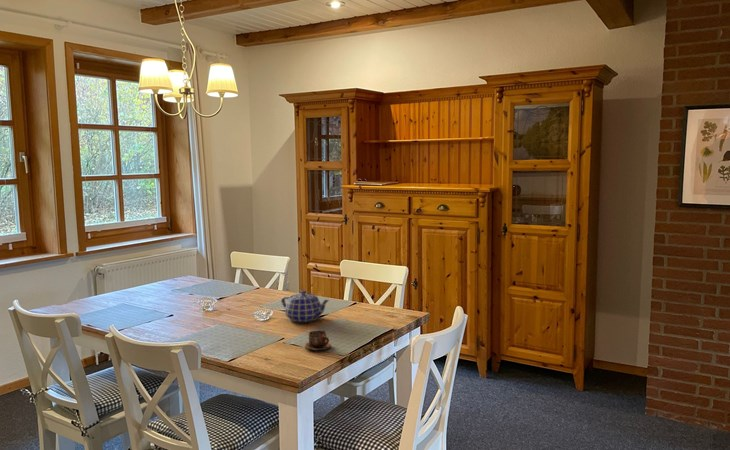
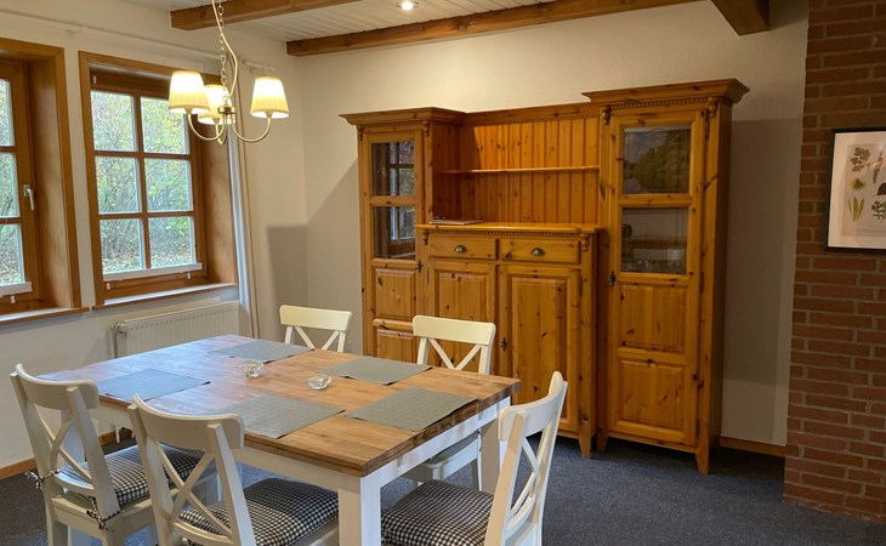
- teapot [280,289,330,323]
- cup [304,330,332,351]
